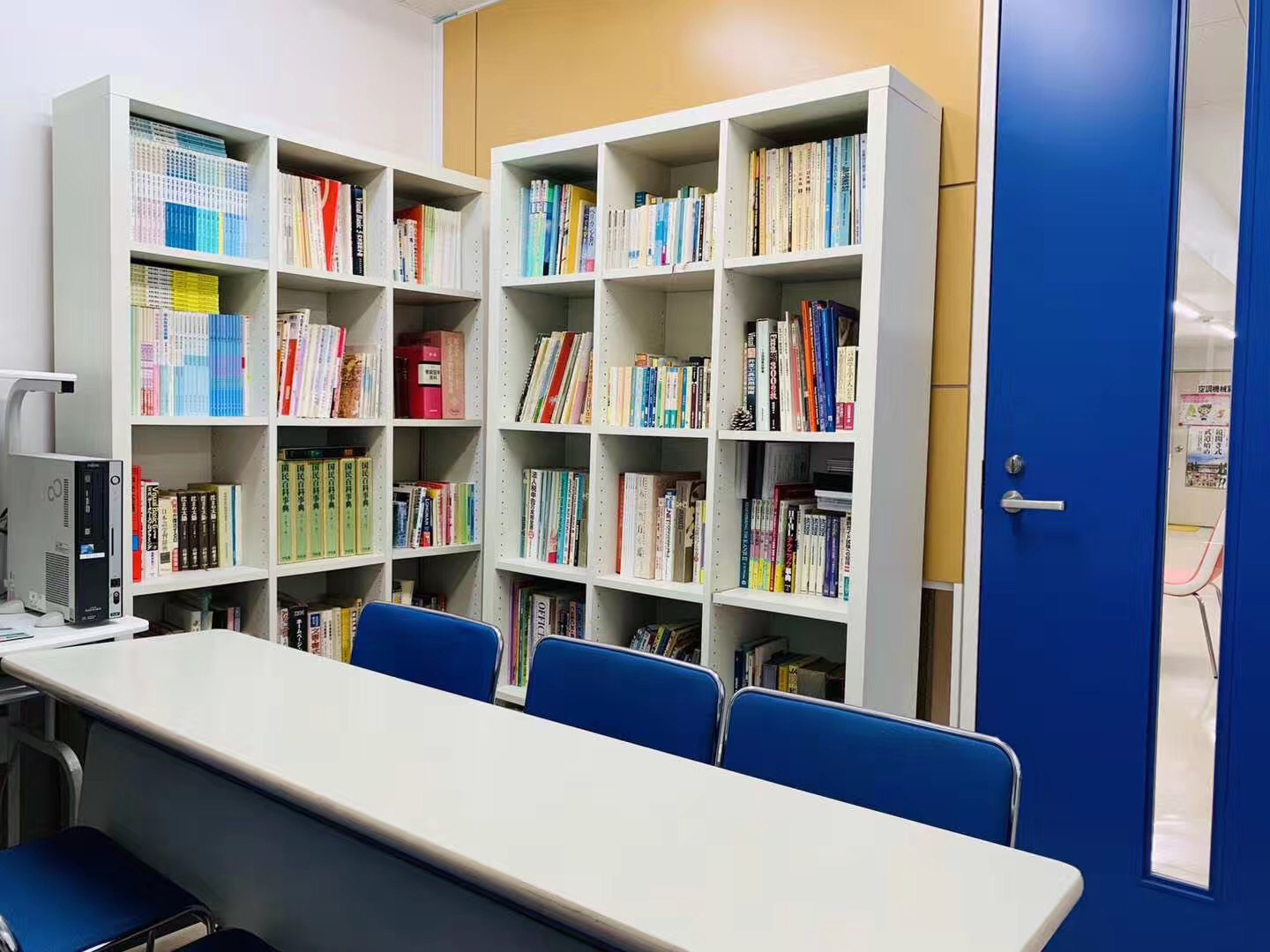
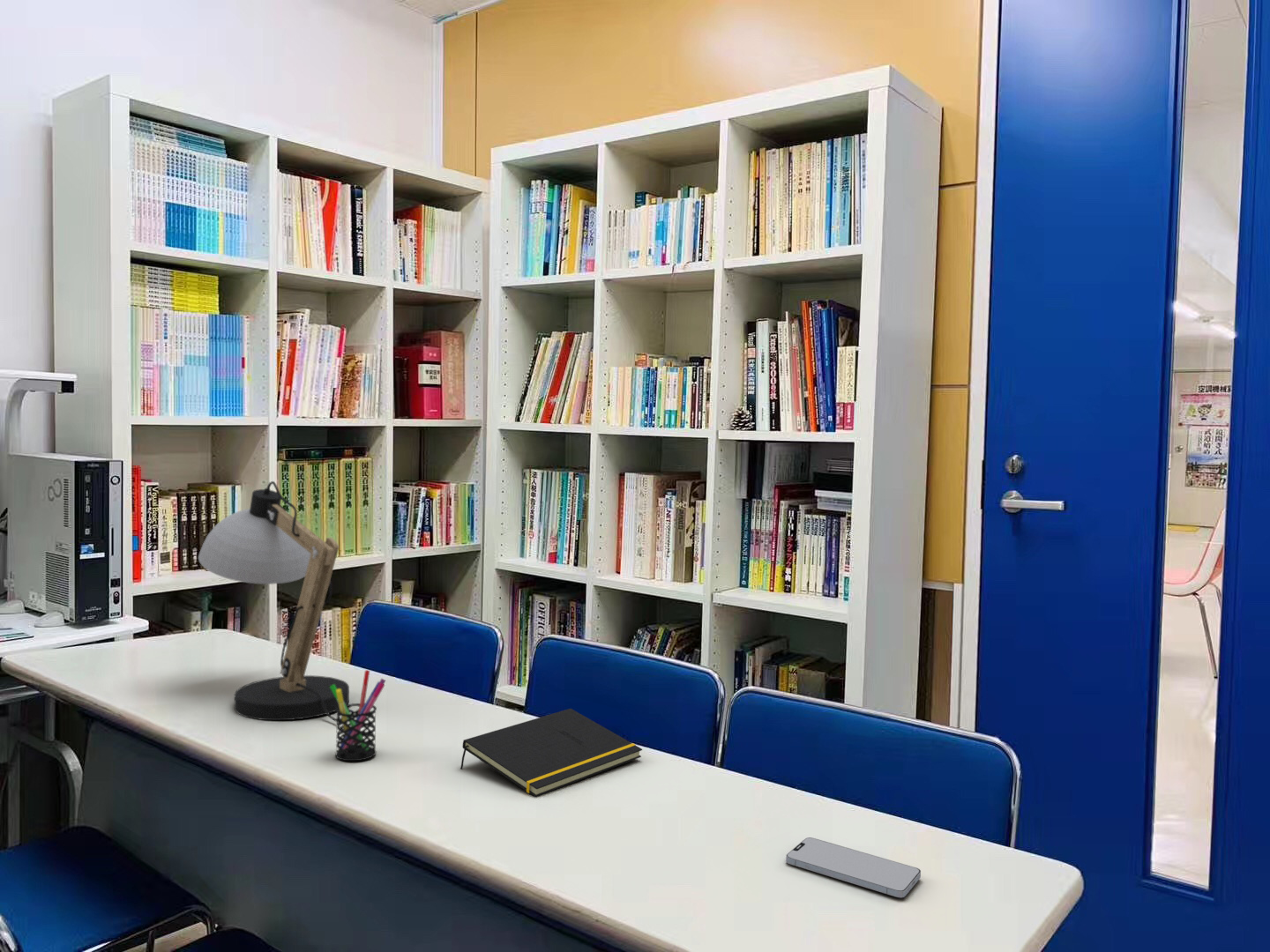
+ pen holder [330,669,386,762]
+ smartphone [785,837,922,898]
+ desk lamp [198,480,350,723]
+ notepad [459,708,643,798]
